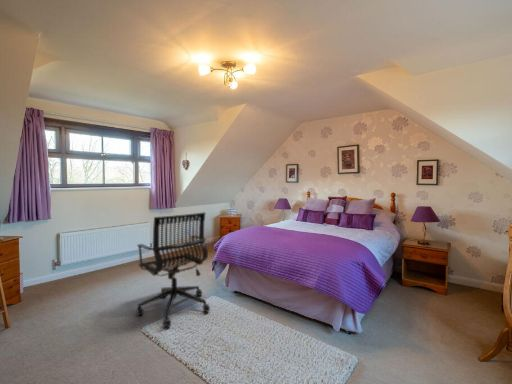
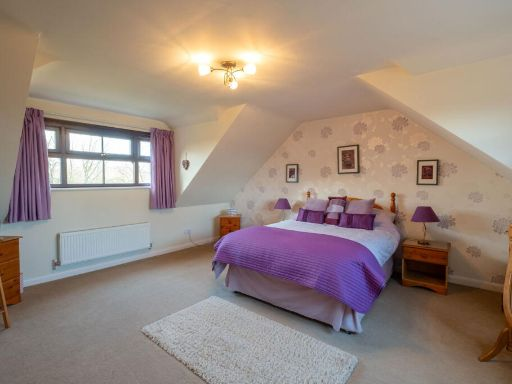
- office chair [136,211,211,329]
